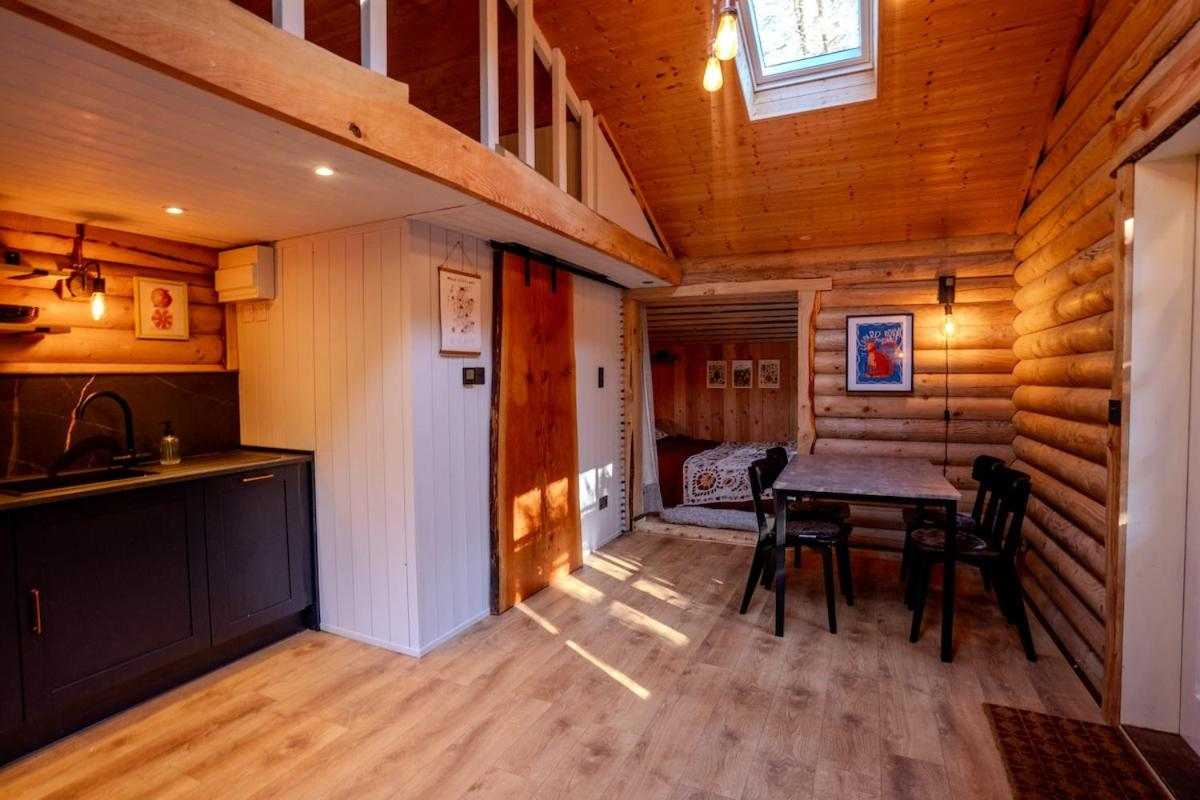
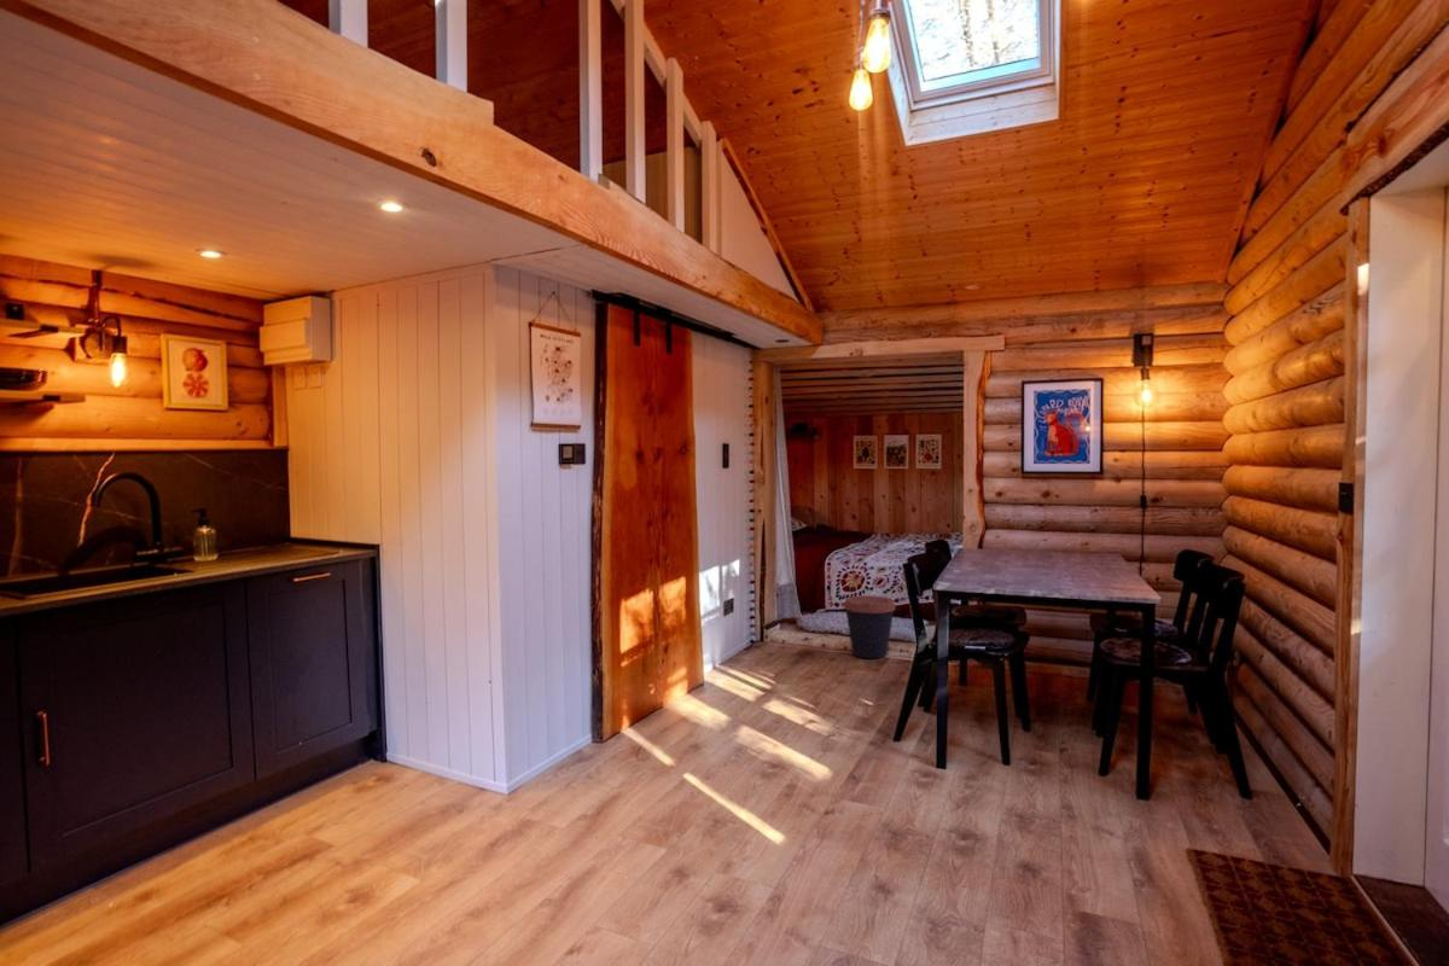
+ coffee cup [843,594,897,659]
